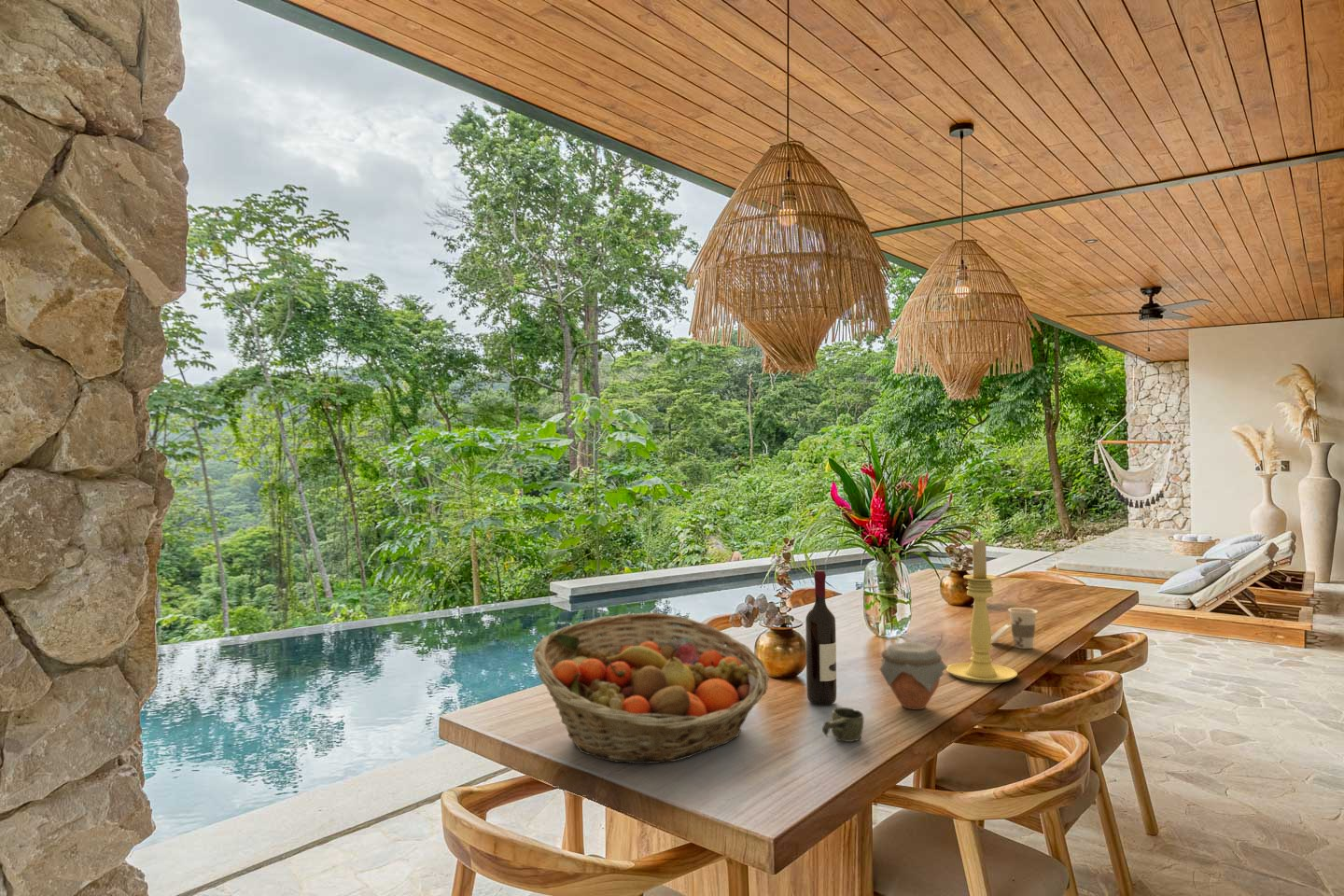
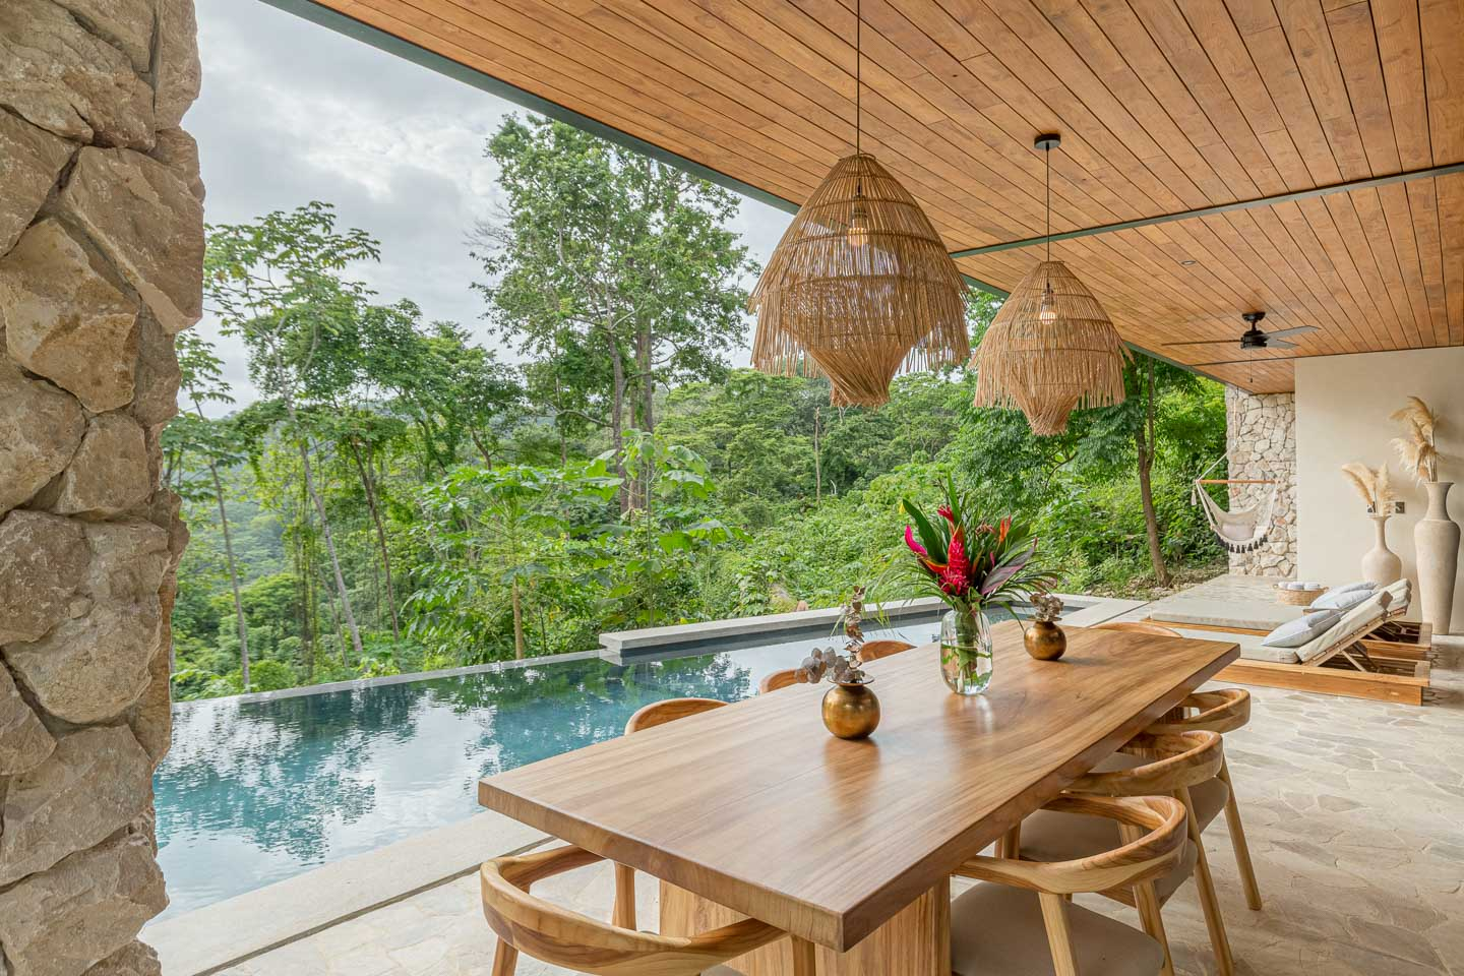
- jar [879,641,948,710]
- cup [821,706,864,743]
- fruit basket [532,611,770,764]
- wine bottle [805,569,837,707]
- candle holder [945,538,1018,684]
- cup [991,607,1039,650]
